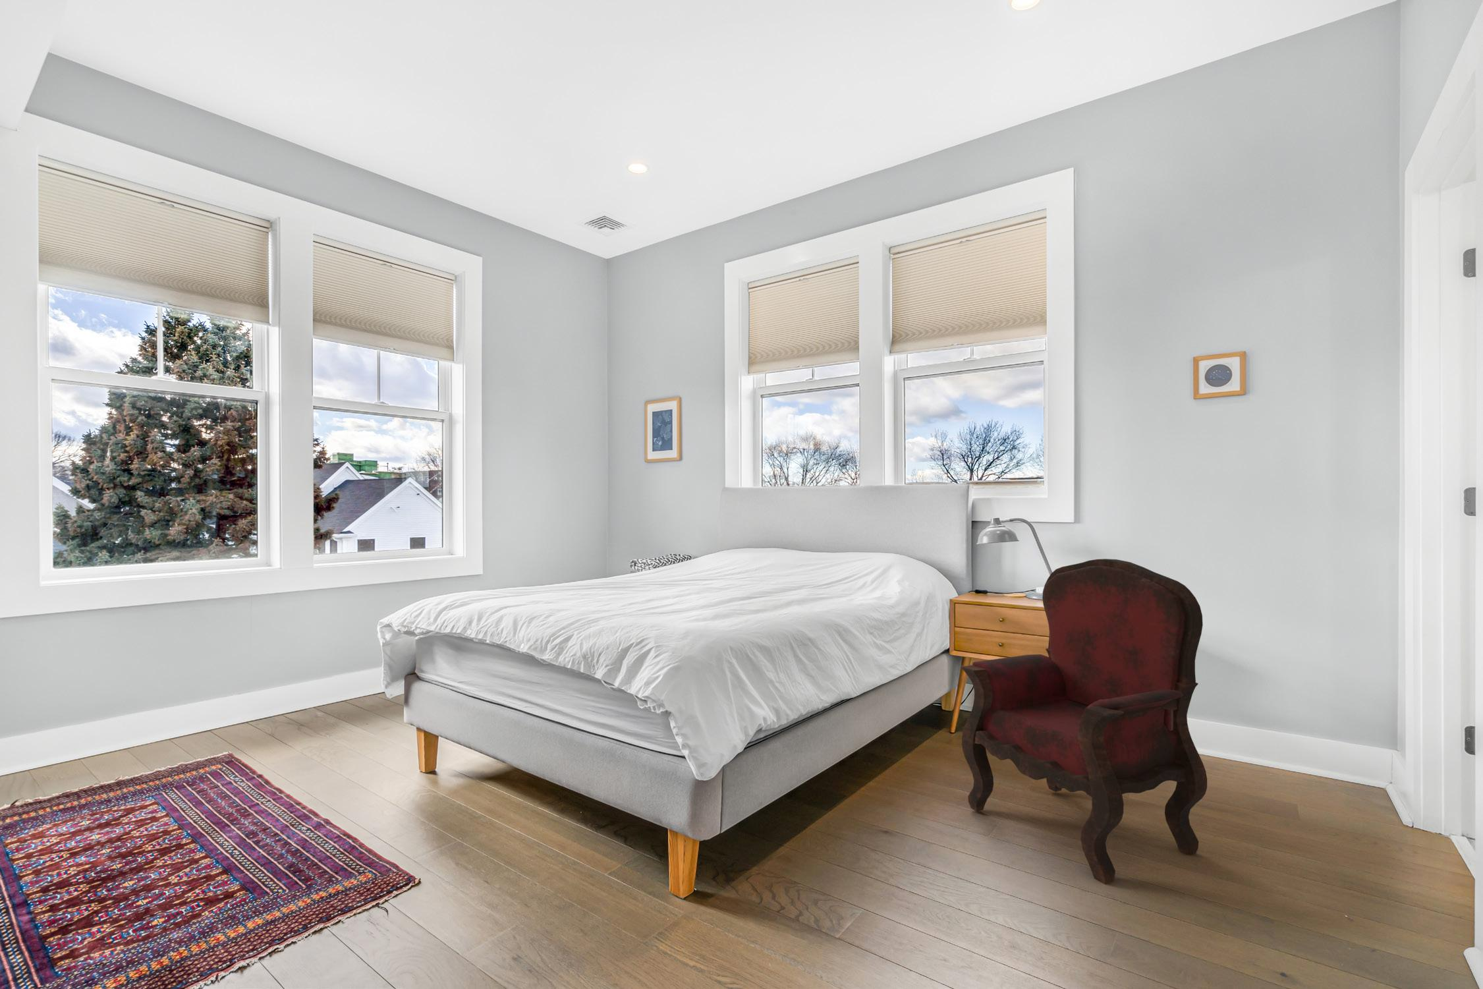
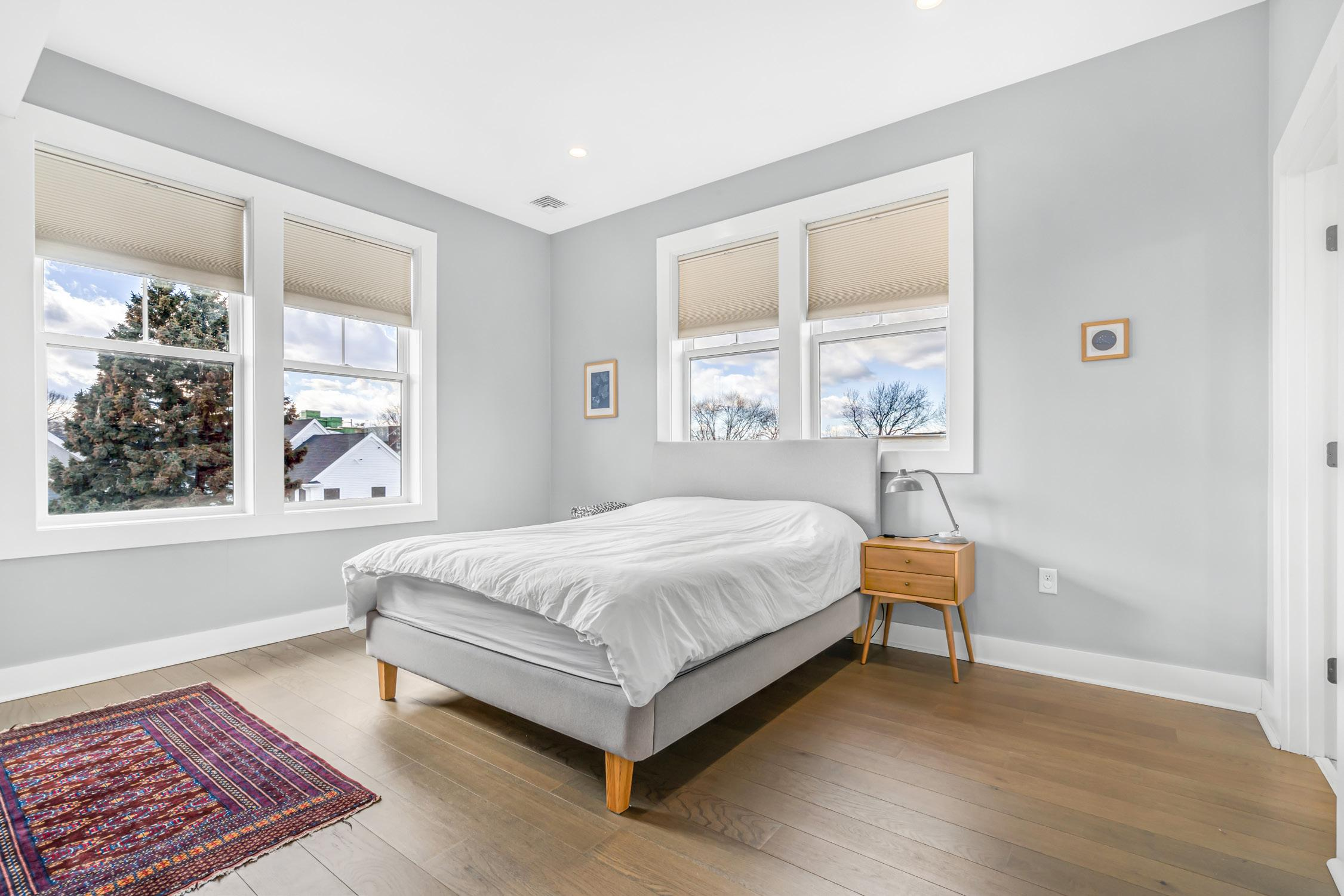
- armchair [961,559,1207,885]
